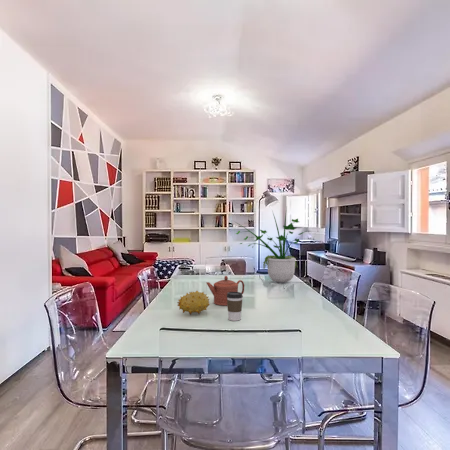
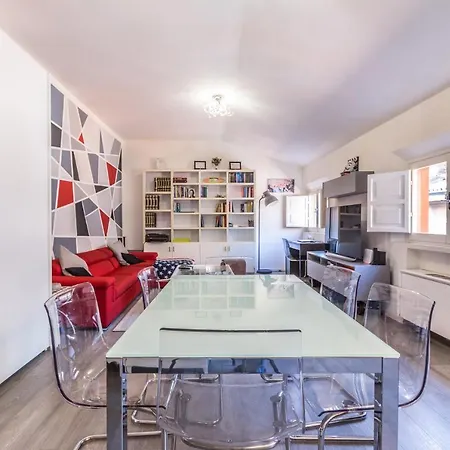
- teapot [206,275,245,306]
- coffee cup [226,291,244,322]
- potted plant [231,207,309,284]
- fruit [176,290,211,316]
